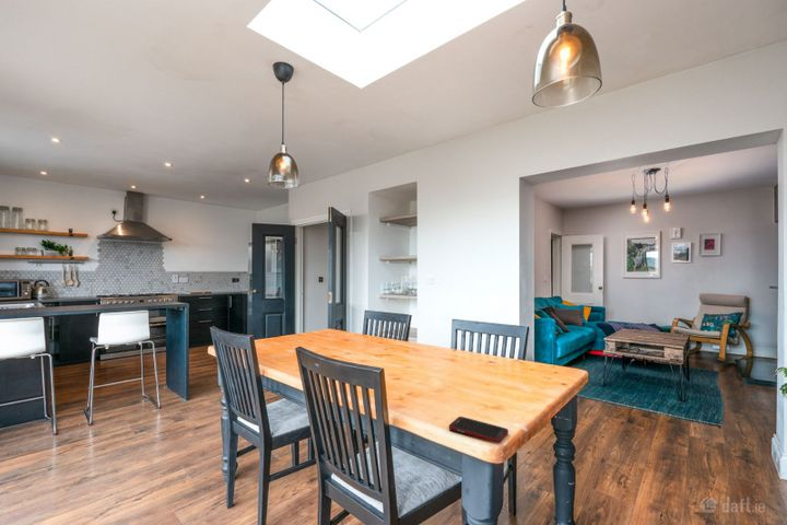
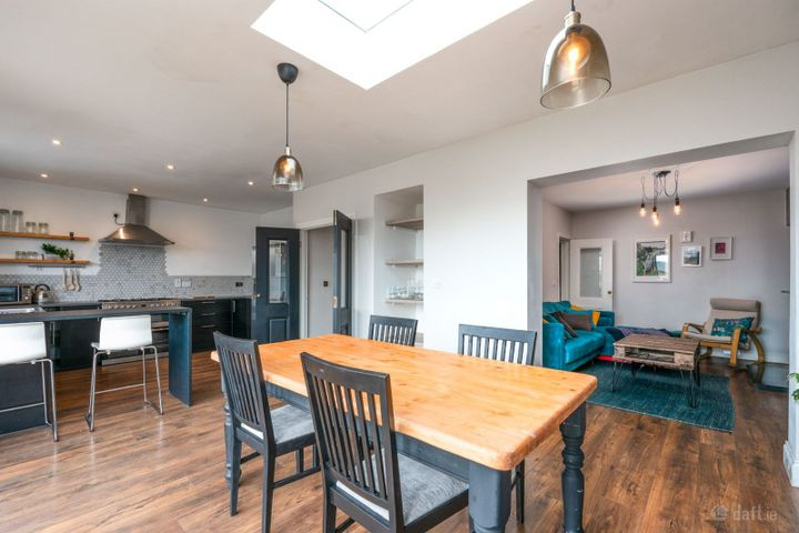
- cell phone [448,416,509,444]
